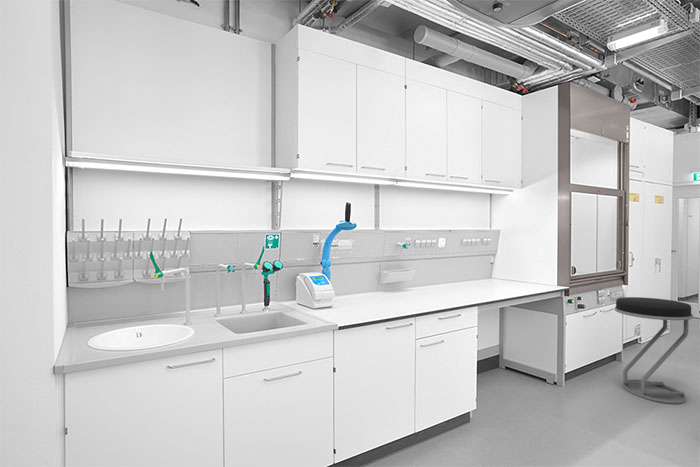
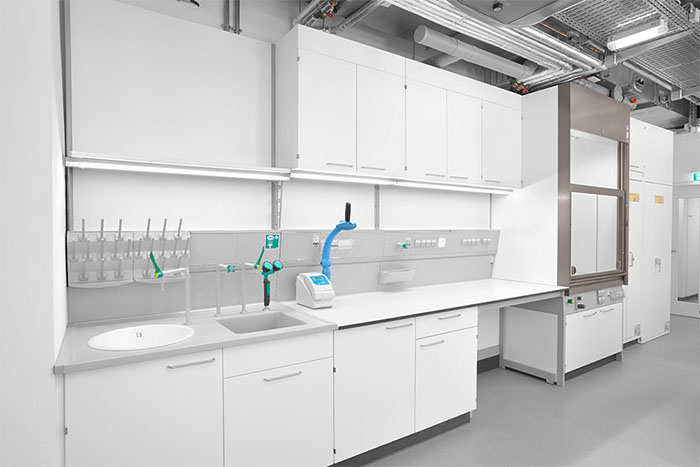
- stool [614,296,694,405]
